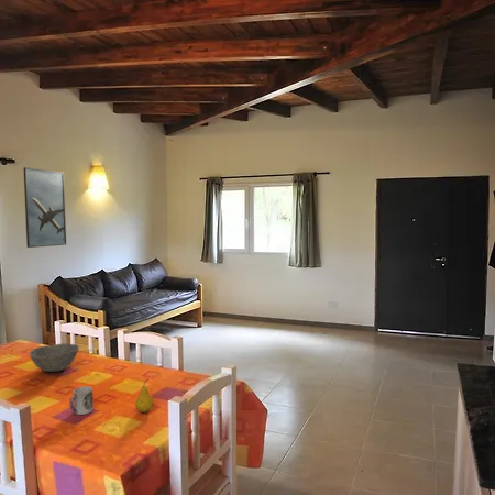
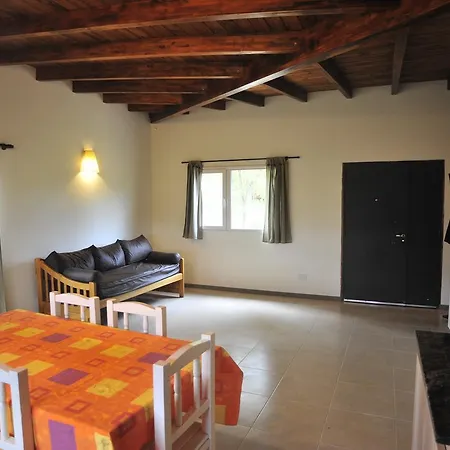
- fruit [134,377,154,414]
- bowl [29,343,80,373]
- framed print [23,166,67,249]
- cup [68,385,95,416]
